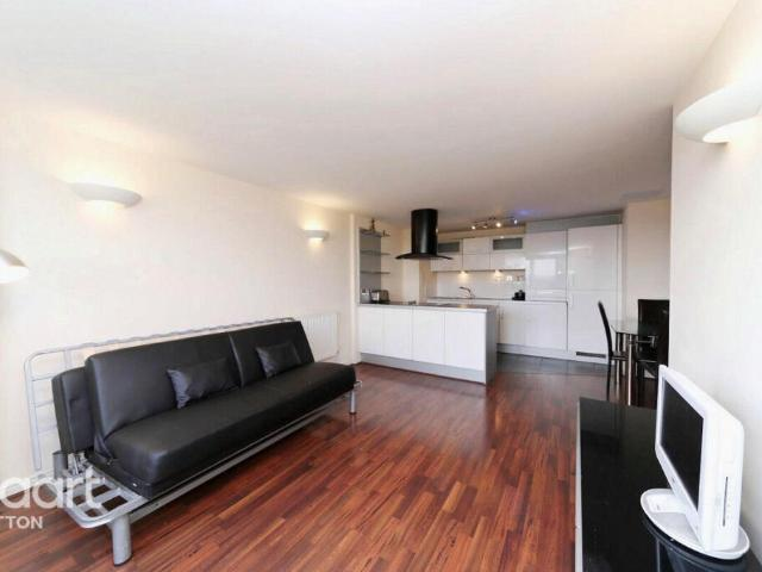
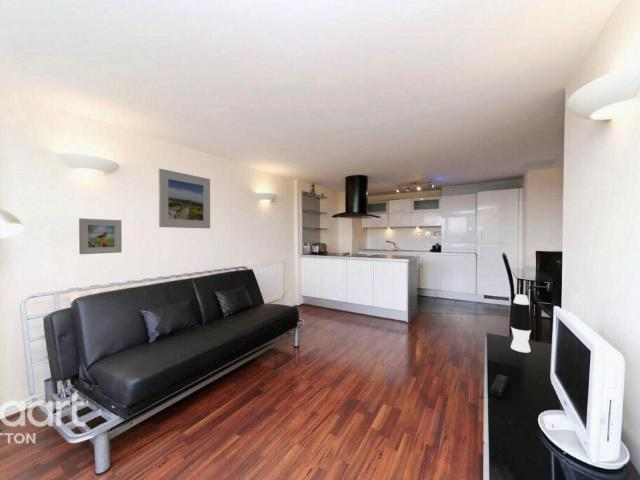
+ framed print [78,217,123,255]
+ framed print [158,168,211,229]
+ vase [509,293,533,353]
+ remote control [489,373,510,398]
